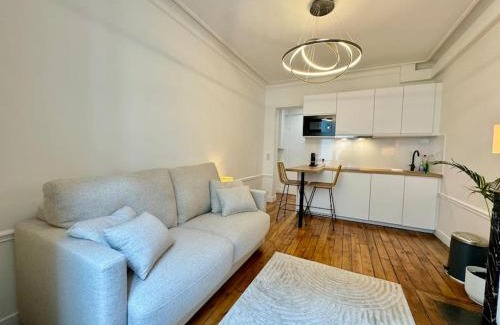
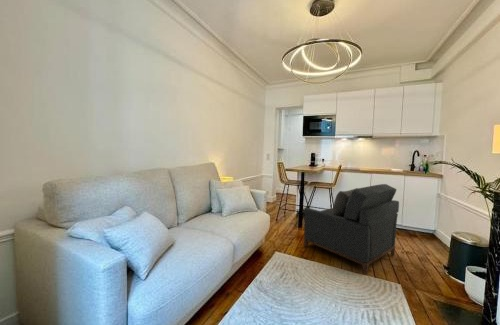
+ armchair [303,183,400,276]
